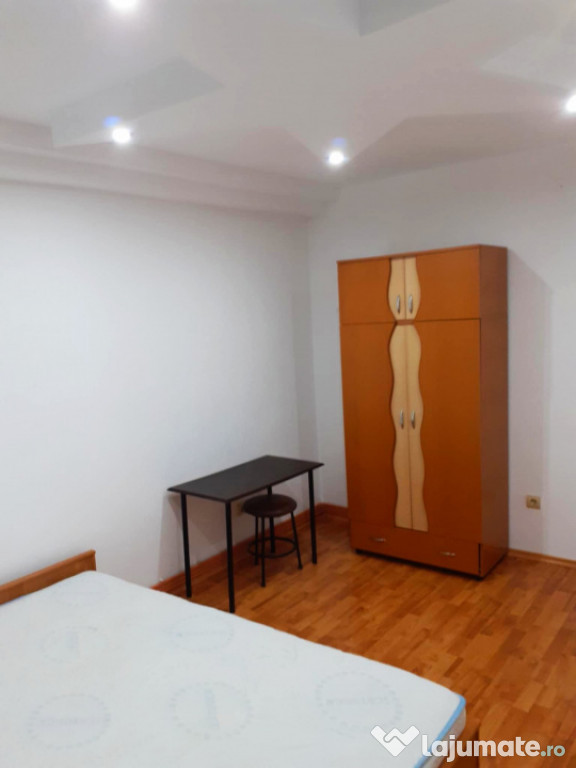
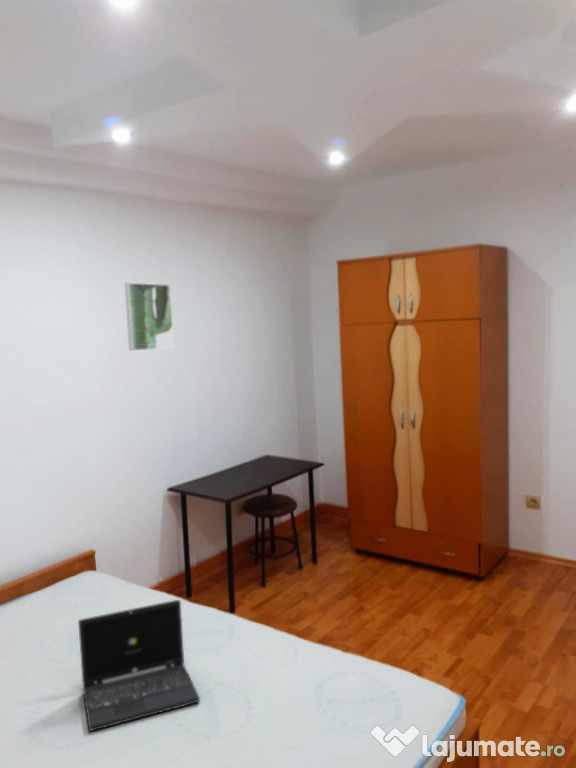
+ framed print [124,282,175,352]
+ laptop [77,599,201,732]
